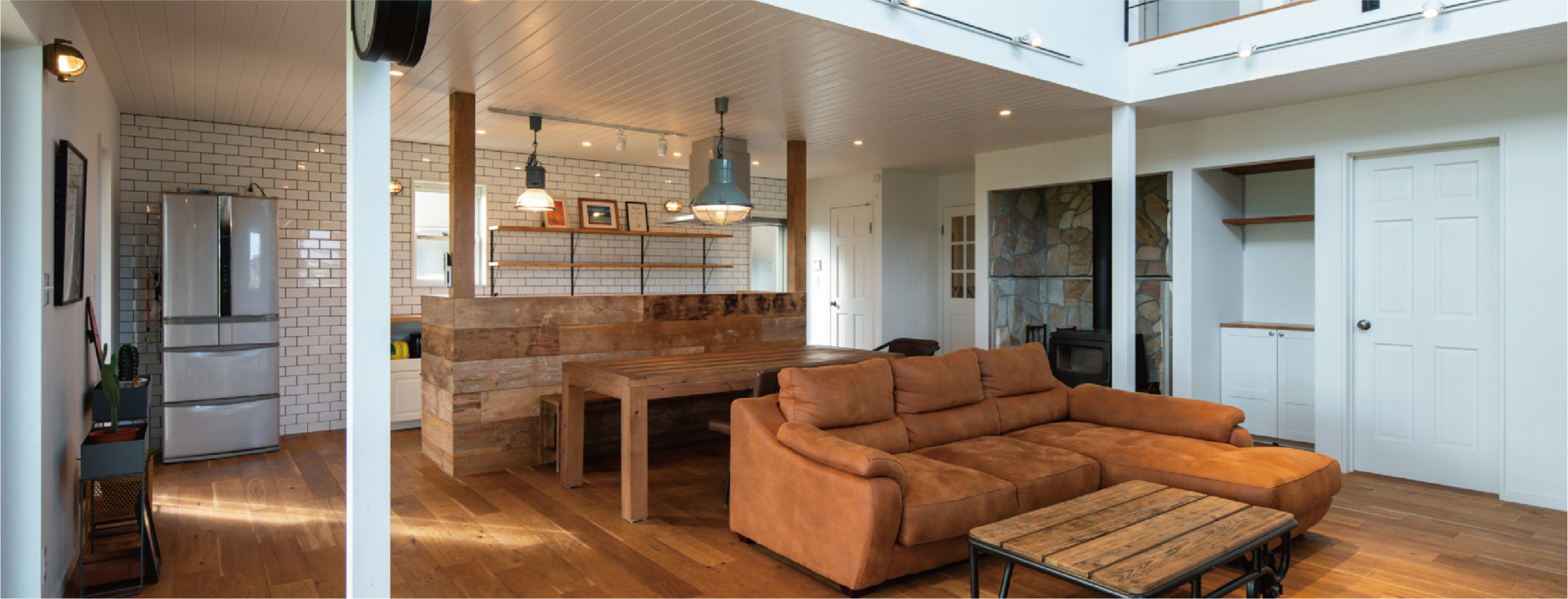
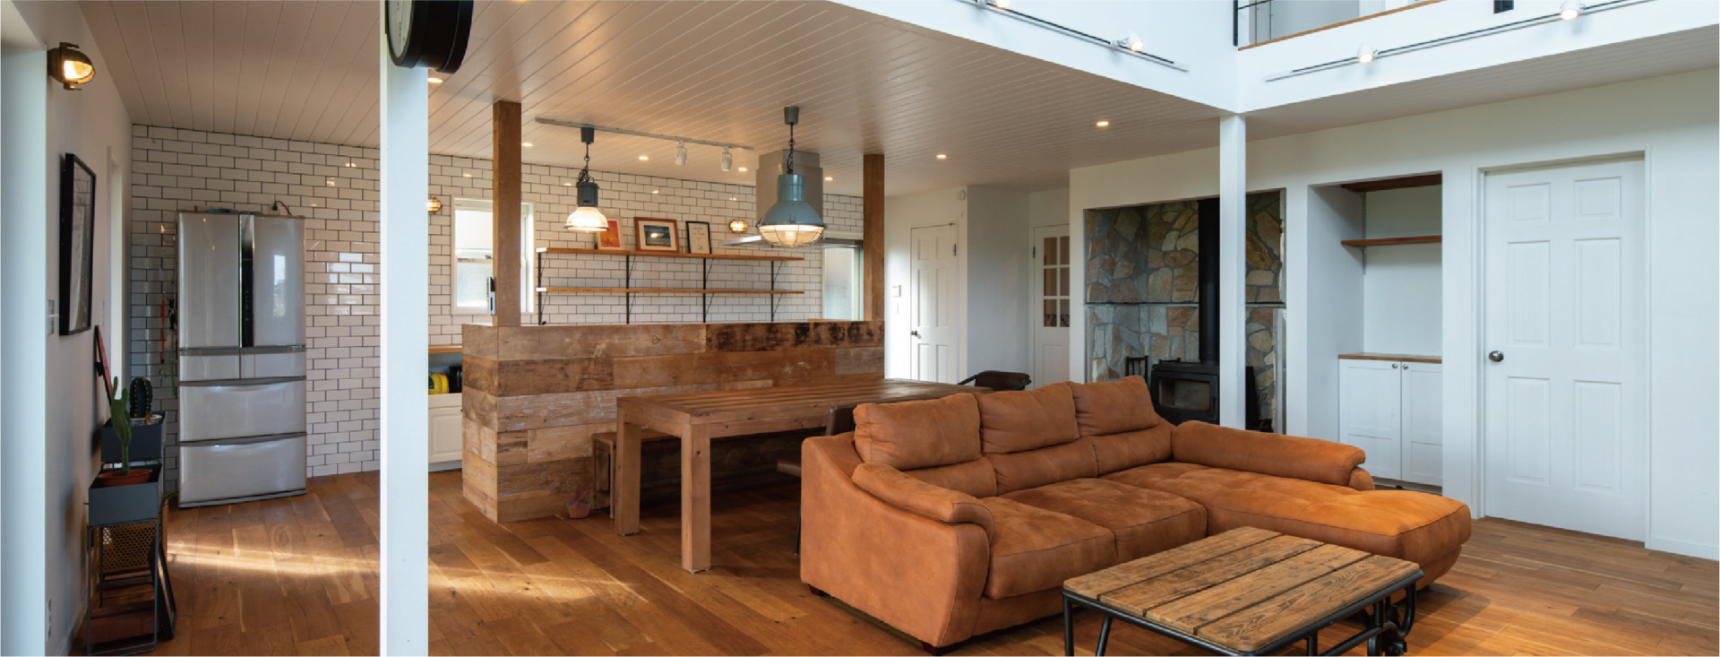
+ potted plant [561,483,599,519]
